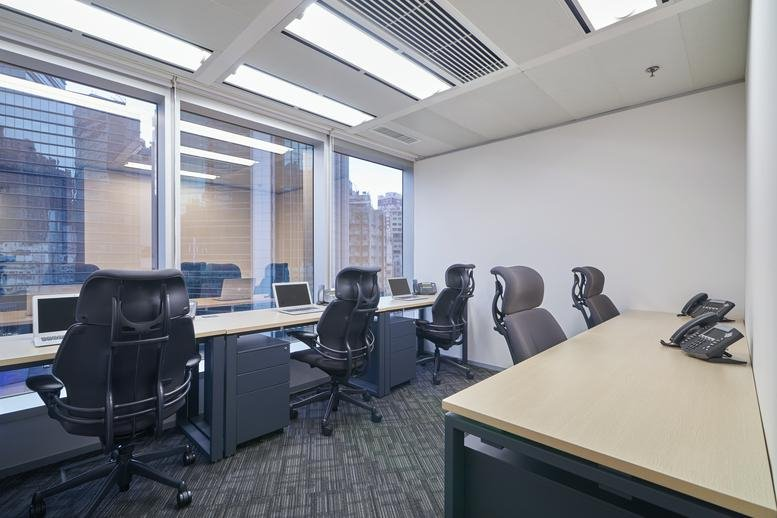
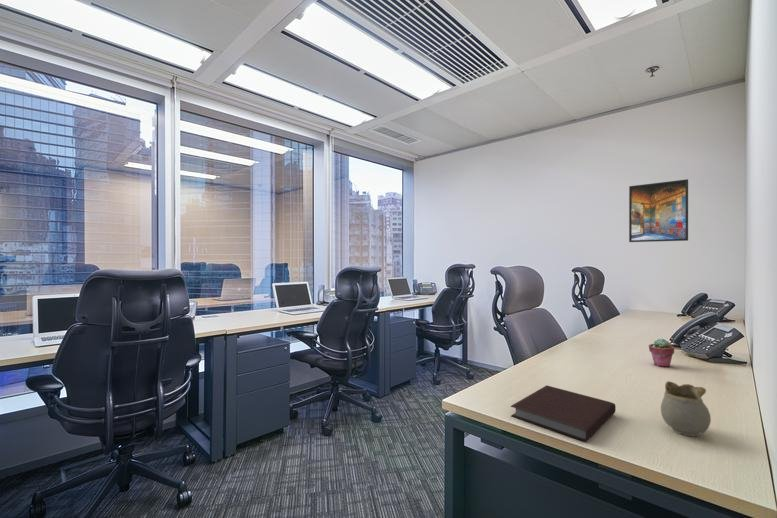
+ notebook [510,384,617,443]
+ mug [660,380,712,437]
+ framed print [628,178,689,243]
+ potted succulent [648,337,675,368]
